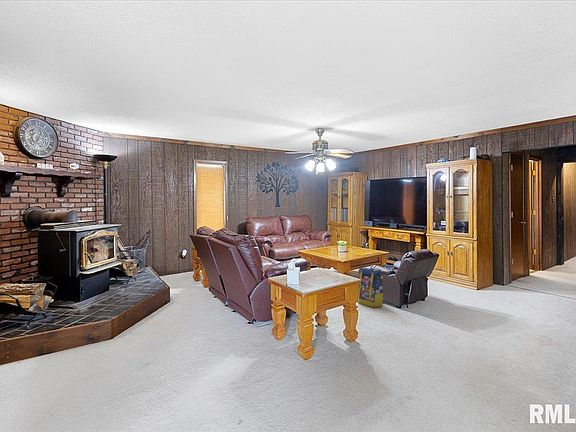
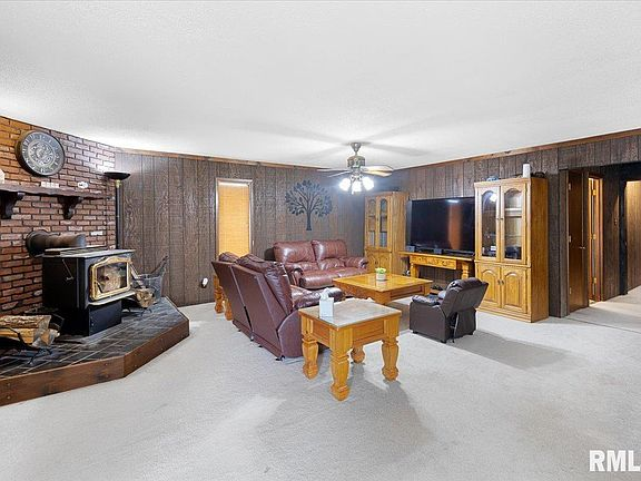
- backpack [357,267,384,308]
